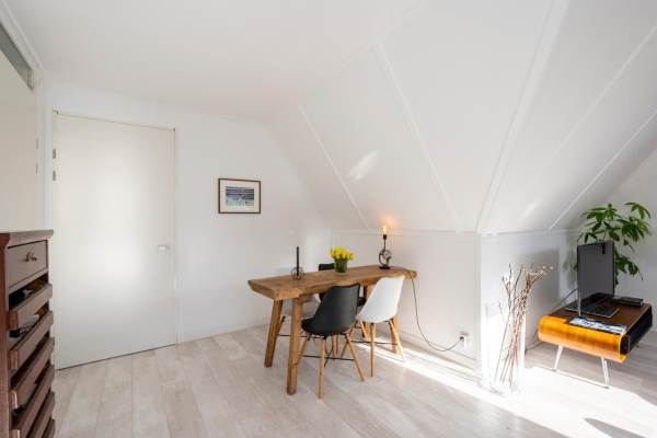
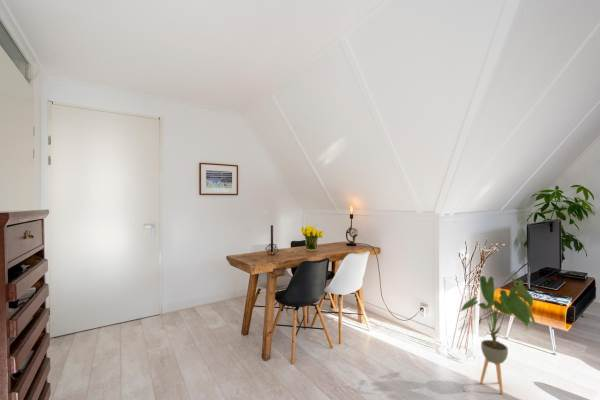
+ house plant [458,275,538,395]
